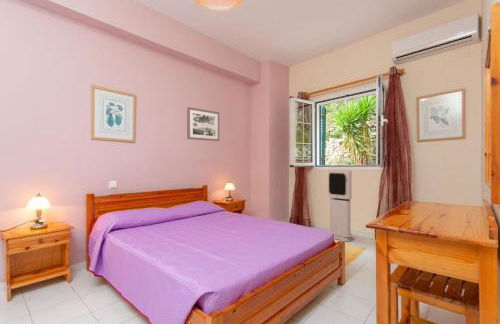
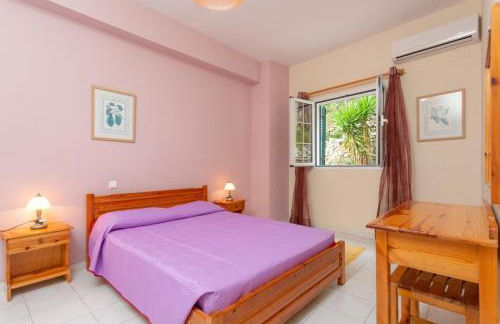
- air purifier [327,169,353,242]
- wall art [186,106,220,142]
